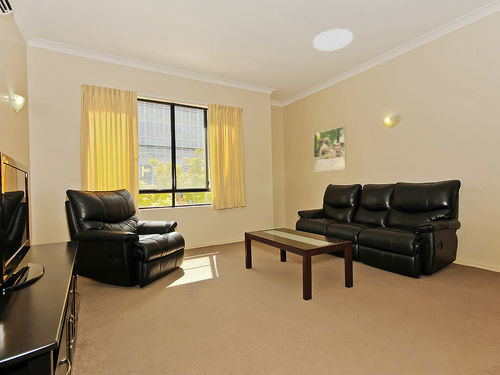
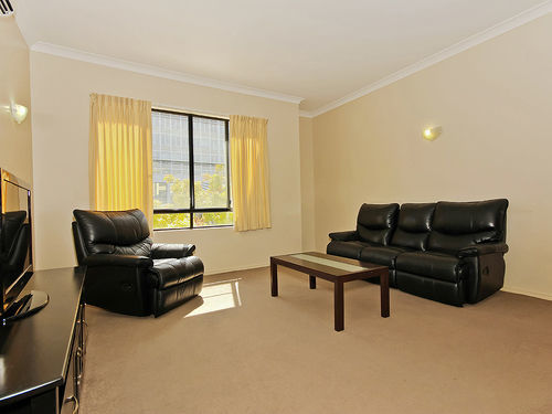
- ceiling light [312,28,354,52]
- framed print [313,125,347,173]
